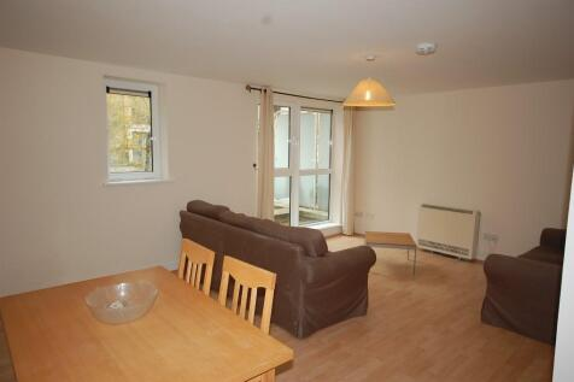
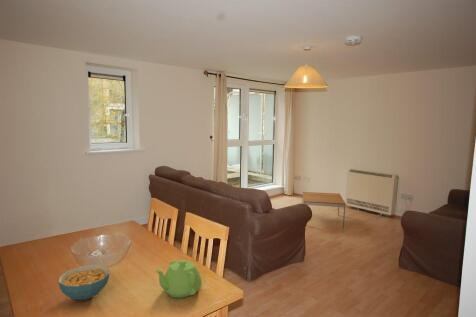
+ teapot [154,259,203,299]
+ cereal bowl [58,264,110,301]
